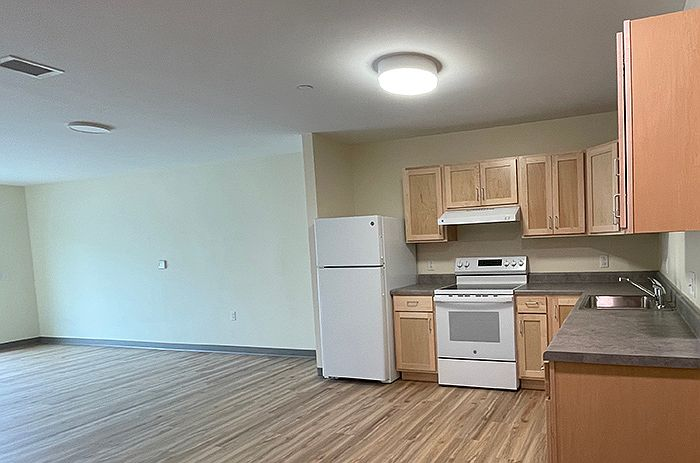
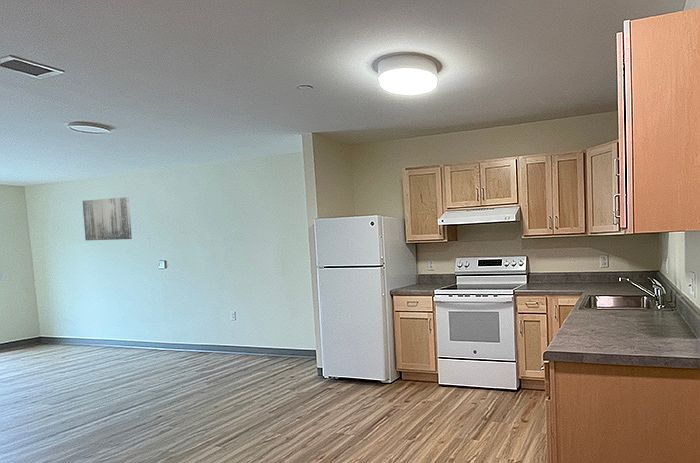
+ wall art [81,196,133,241]
